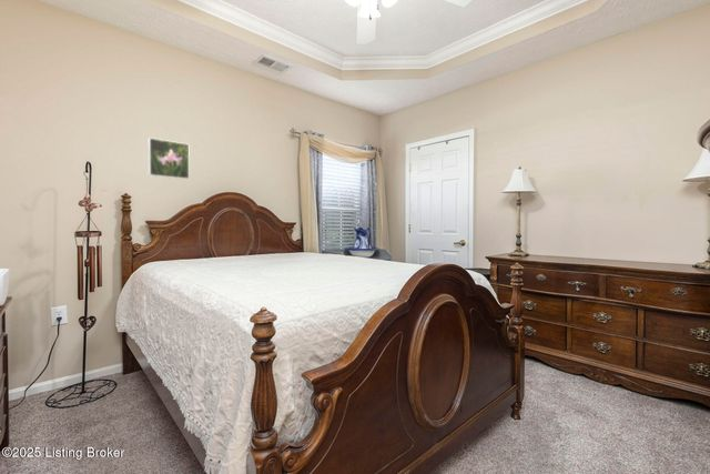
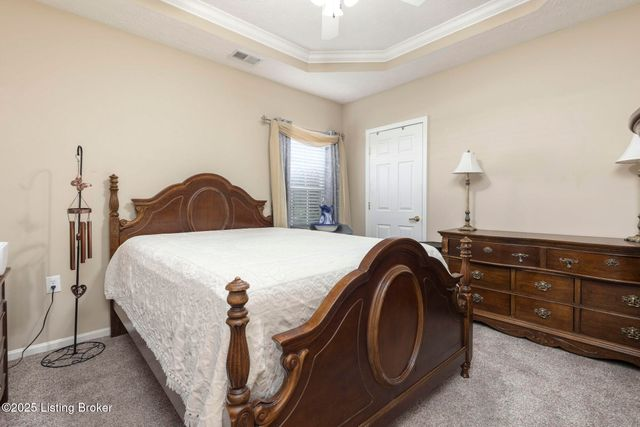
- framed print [148,137,191,181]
